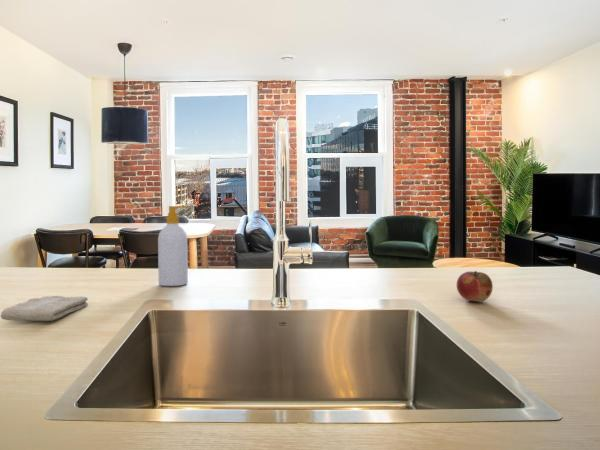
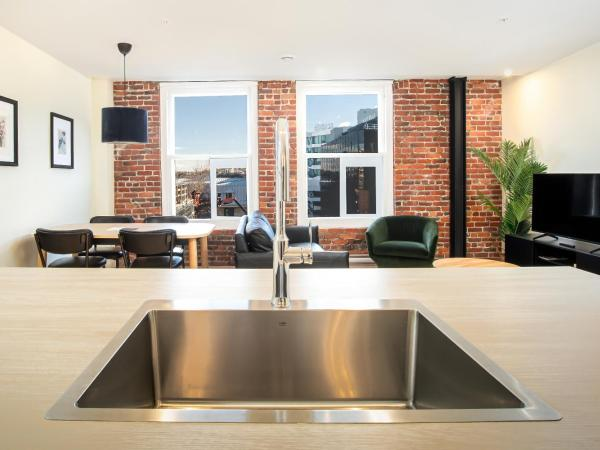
- soap bottle [157,205,189,287]
- washcloth [0,295,89,322]
- fruit [456,270,494,303]
